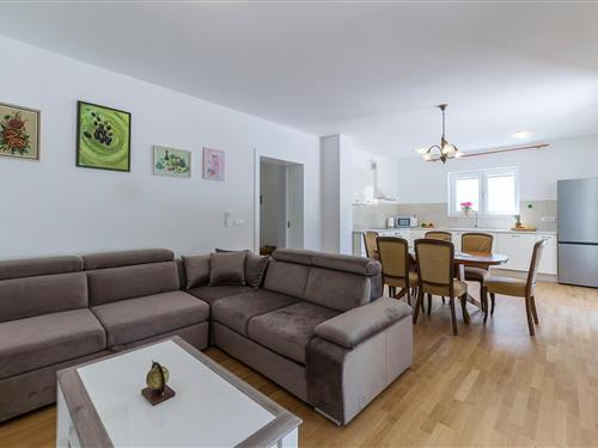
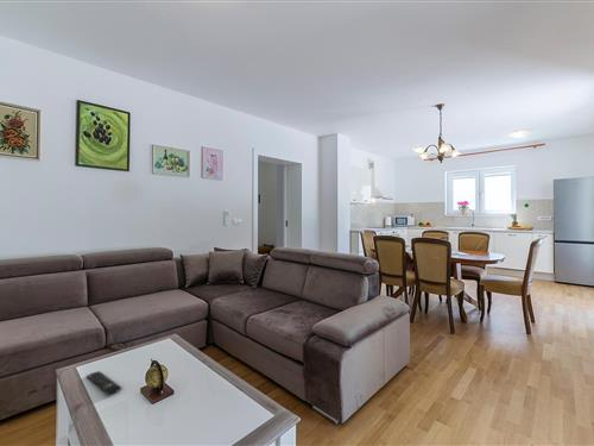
+ remote control [86,370,122,396]
